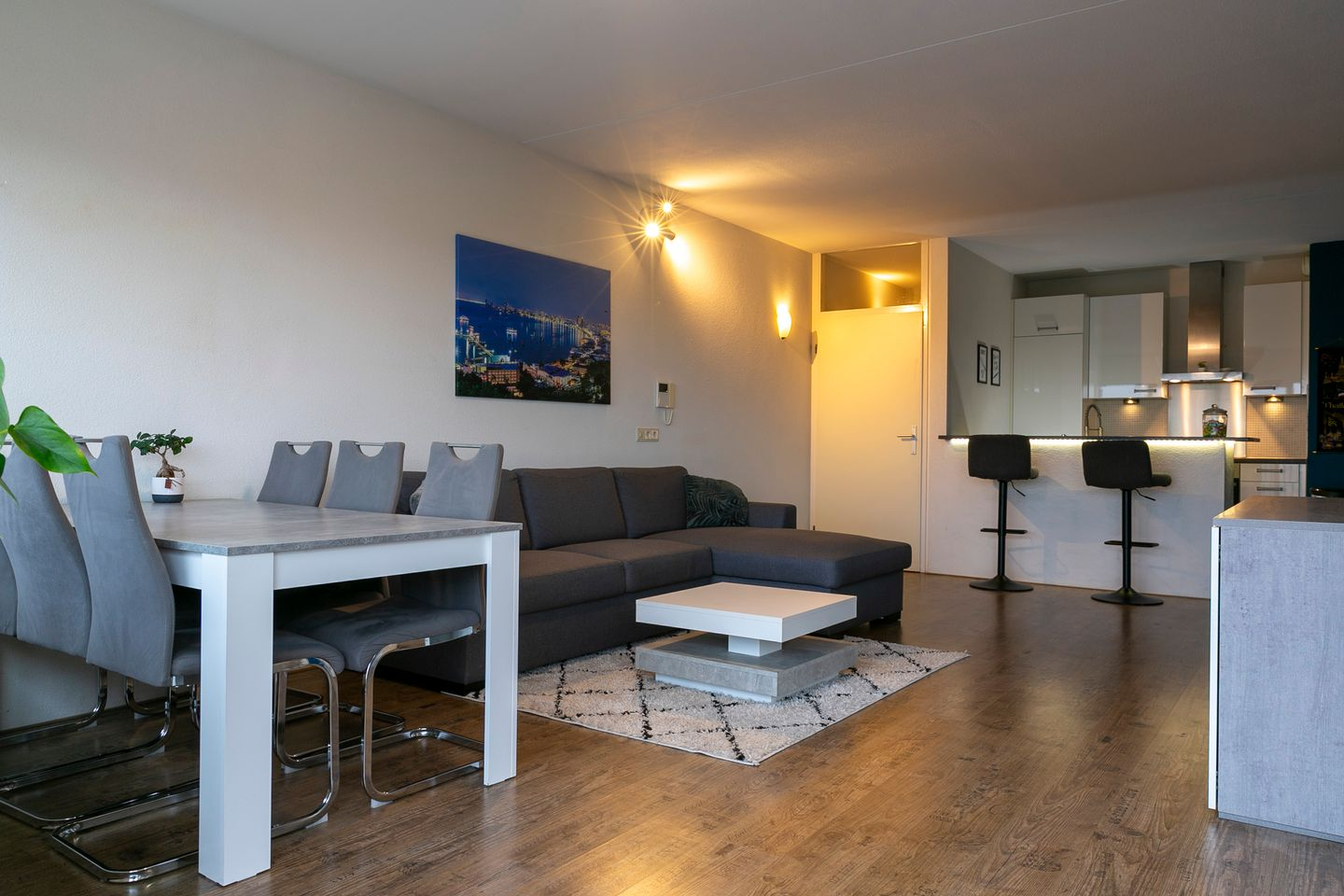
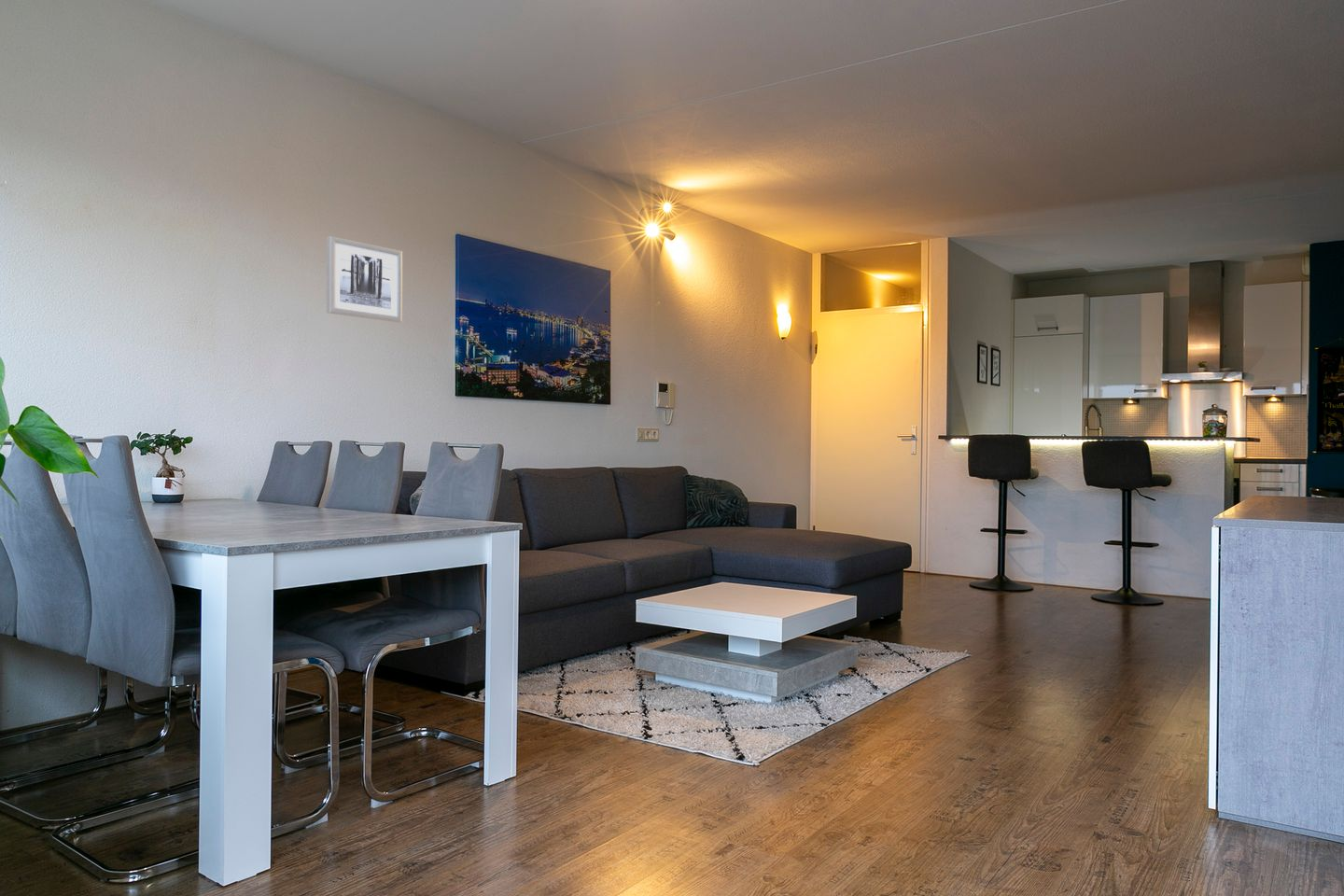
+ wall art [326,235,403,324]
